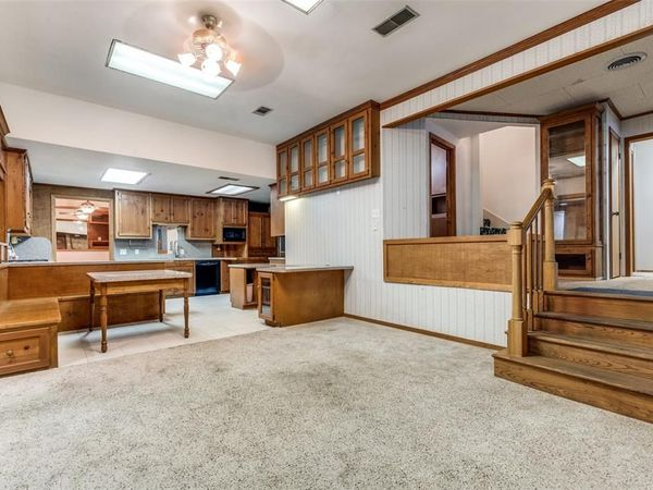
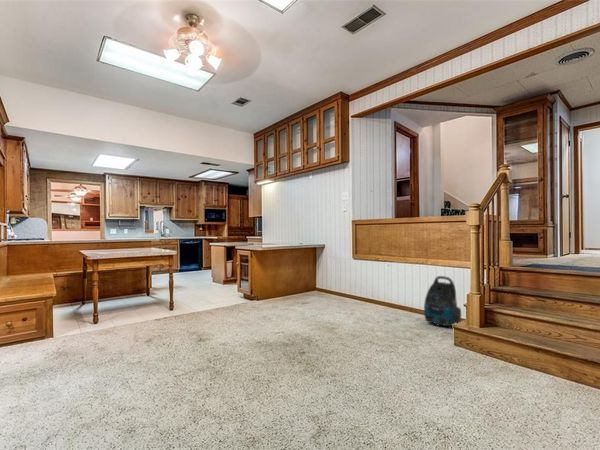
+ vacuum cleaner [423,275,462,327]
